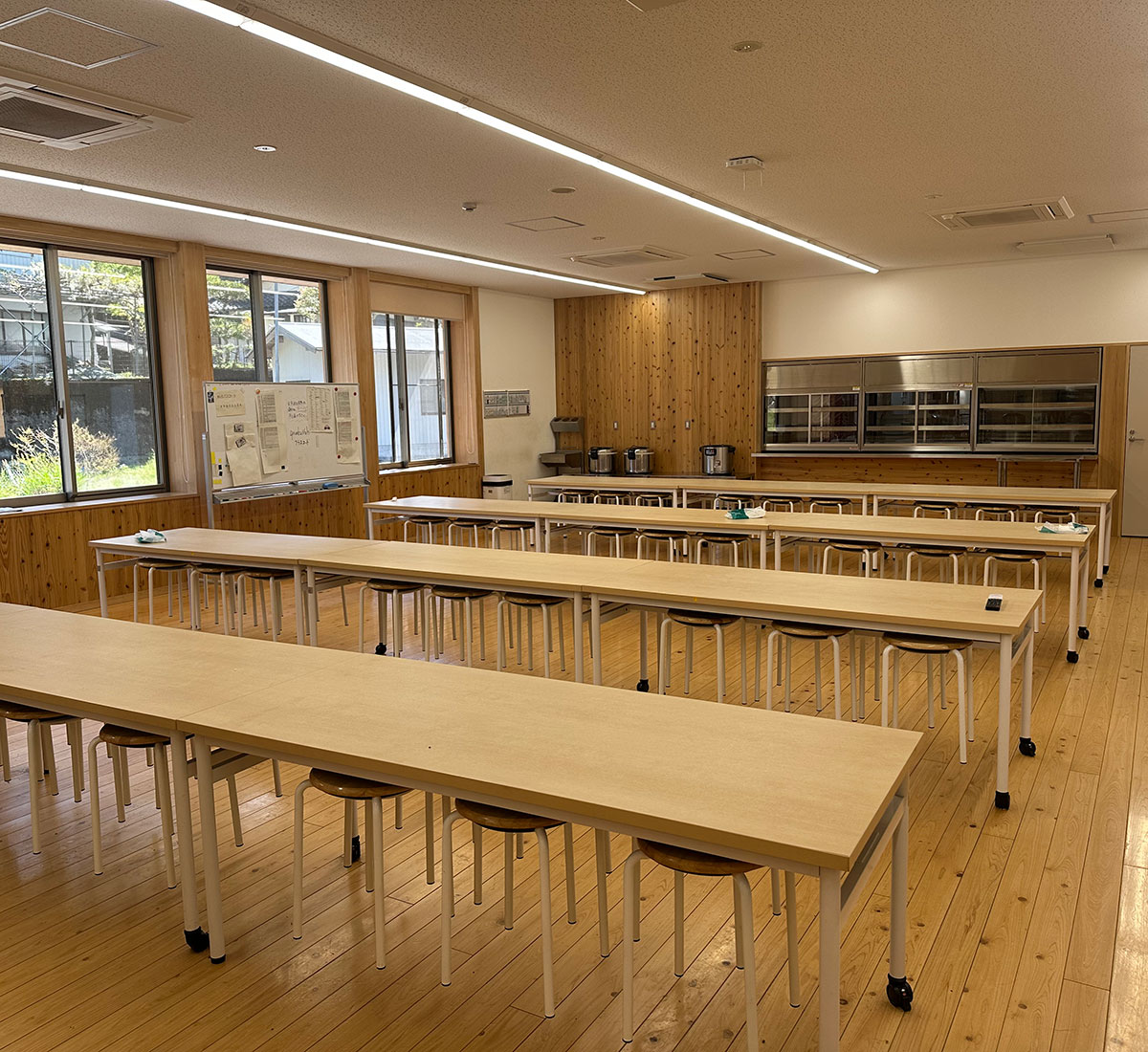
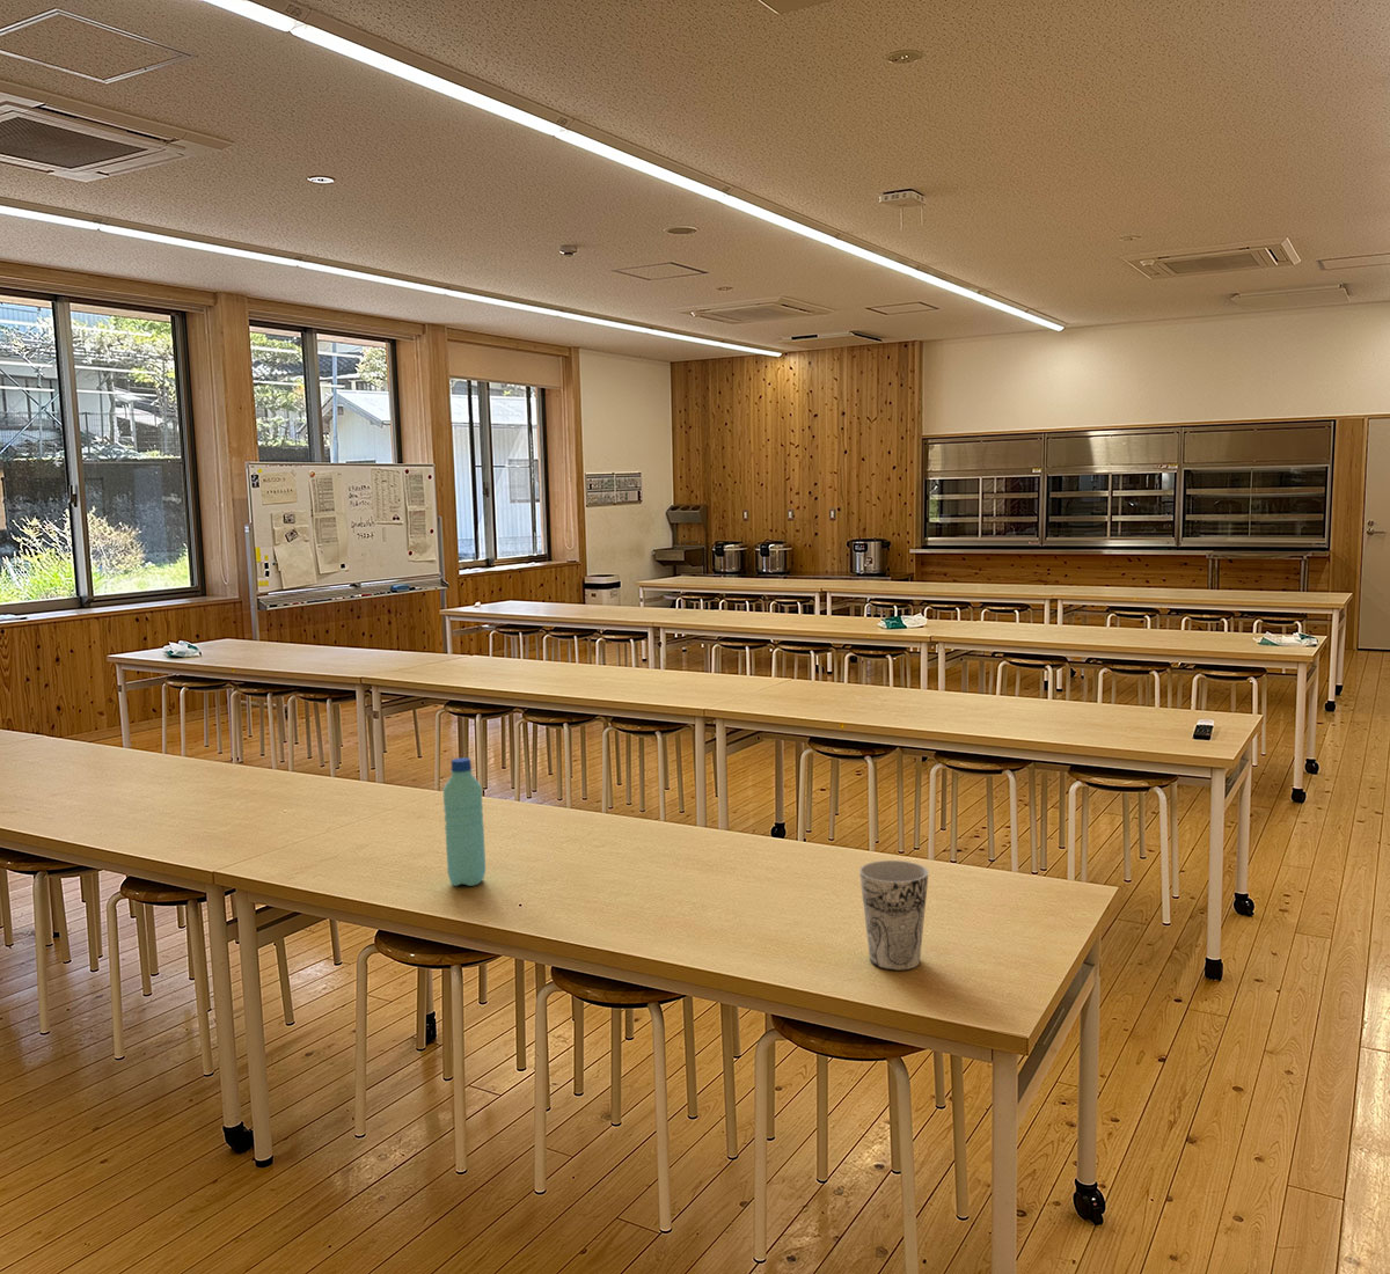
+ cup [858,860,930,971]
+ water bottle [442,757,487,888]
